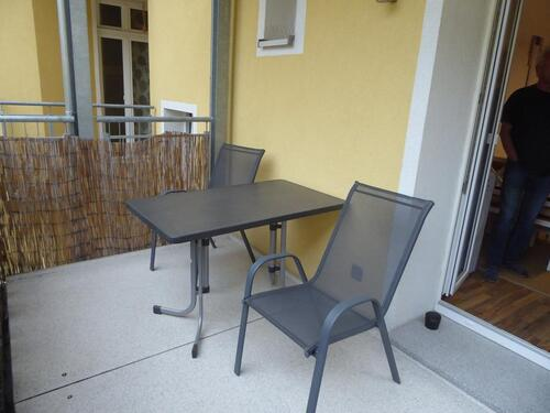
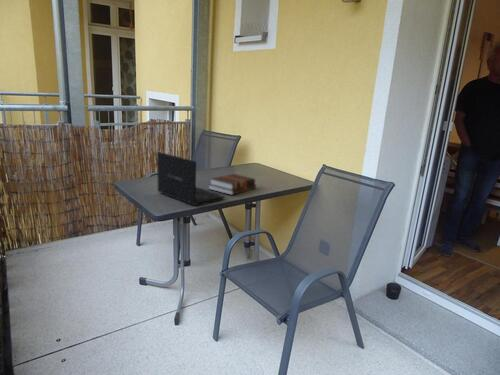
+ hardback book [207,173,257,196]
+ laptop [156,151,226,207]
